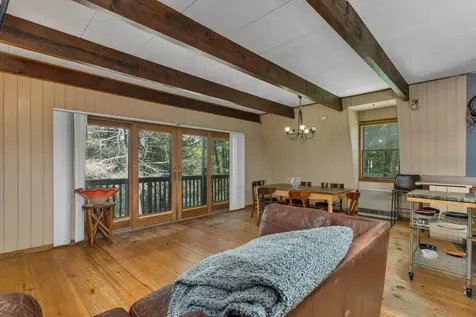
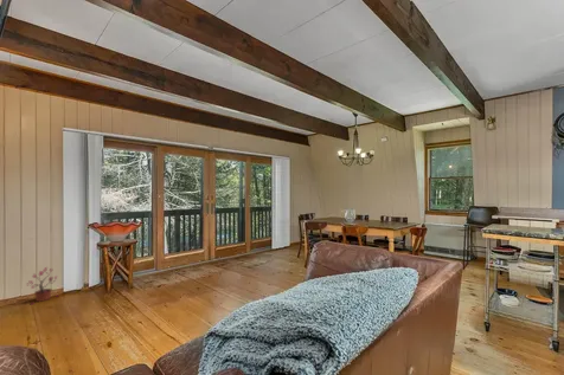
+ potted plant [25,266,60,305]
